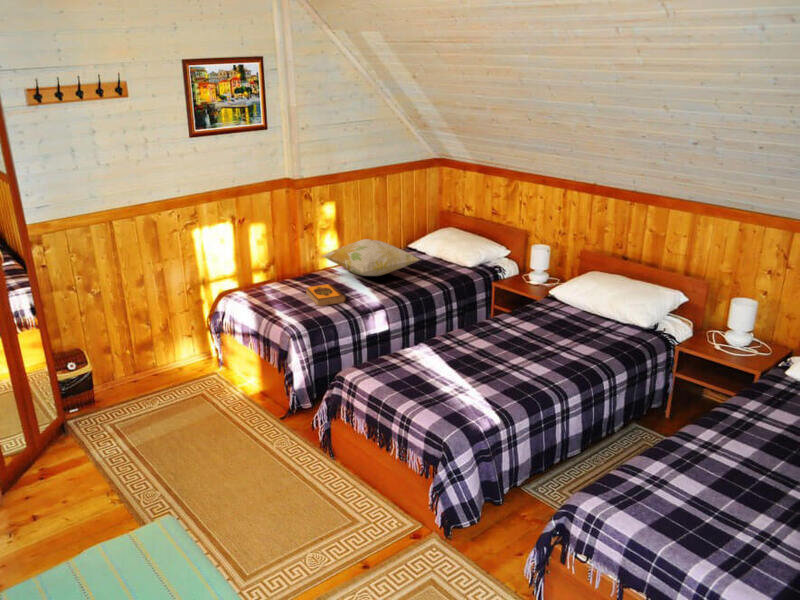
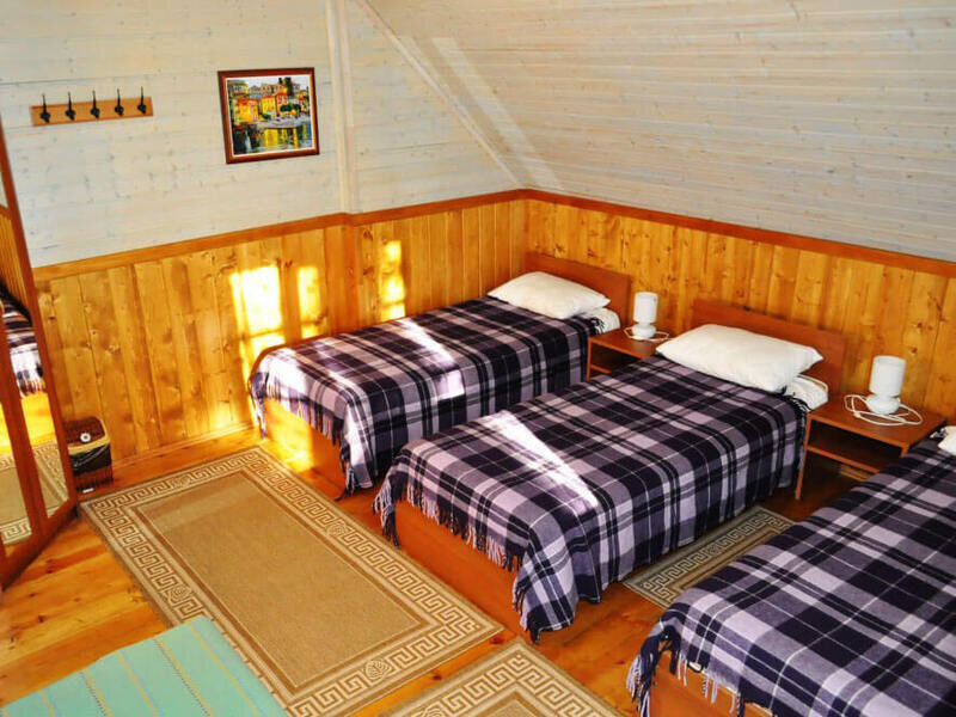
- decorative pillow [321,238,422,277]
- hardback book [304,283,347,307]
